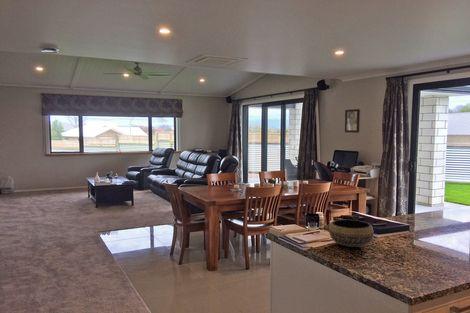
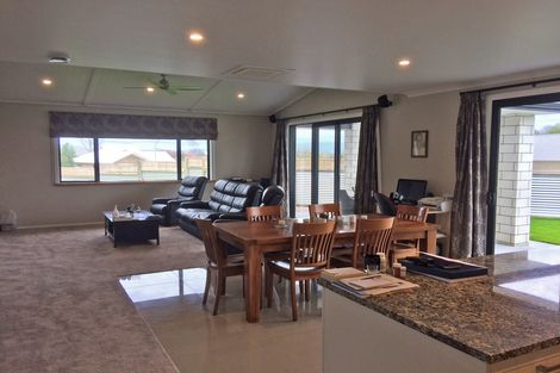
- bowl [328,219,375,248]
